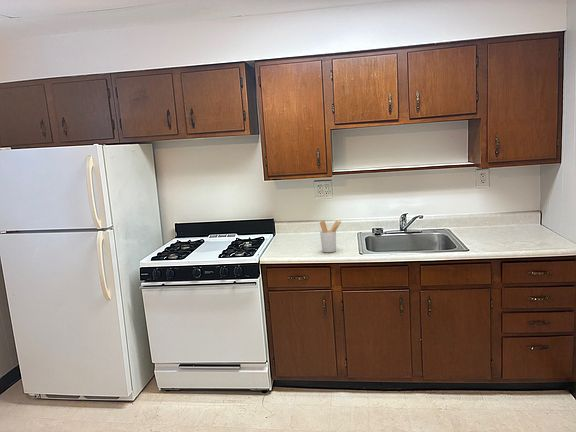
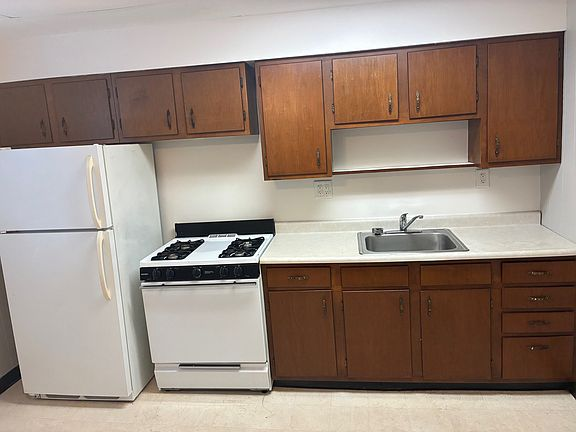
- utensil holder [319,220,342,253]
